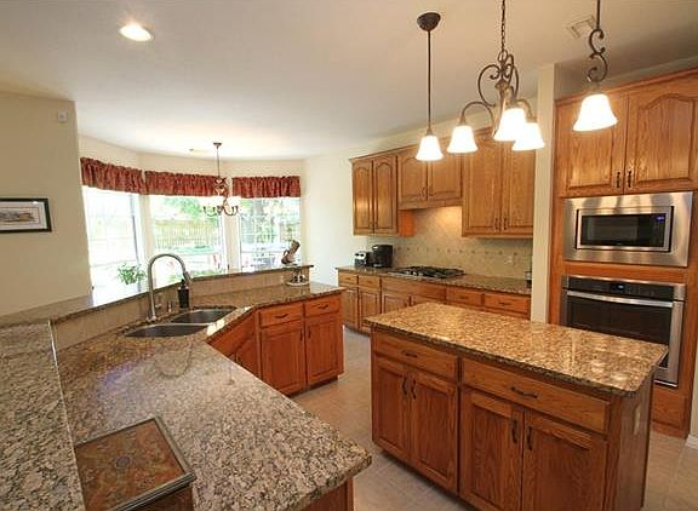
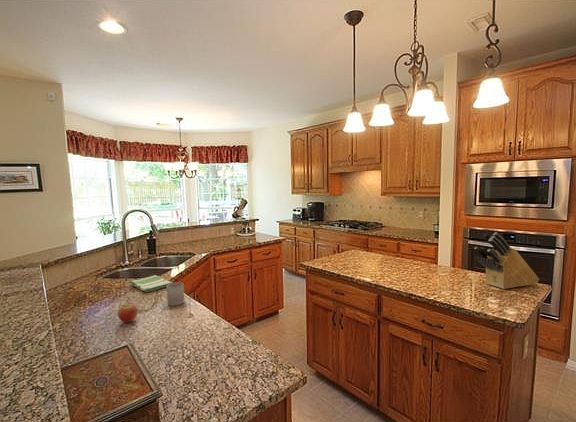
+ mug [159,281,185,307]
+ fruit [117,303,139,324]
+ dish towel [129,274,174,293]
+ knife block [473,231,540,290]
